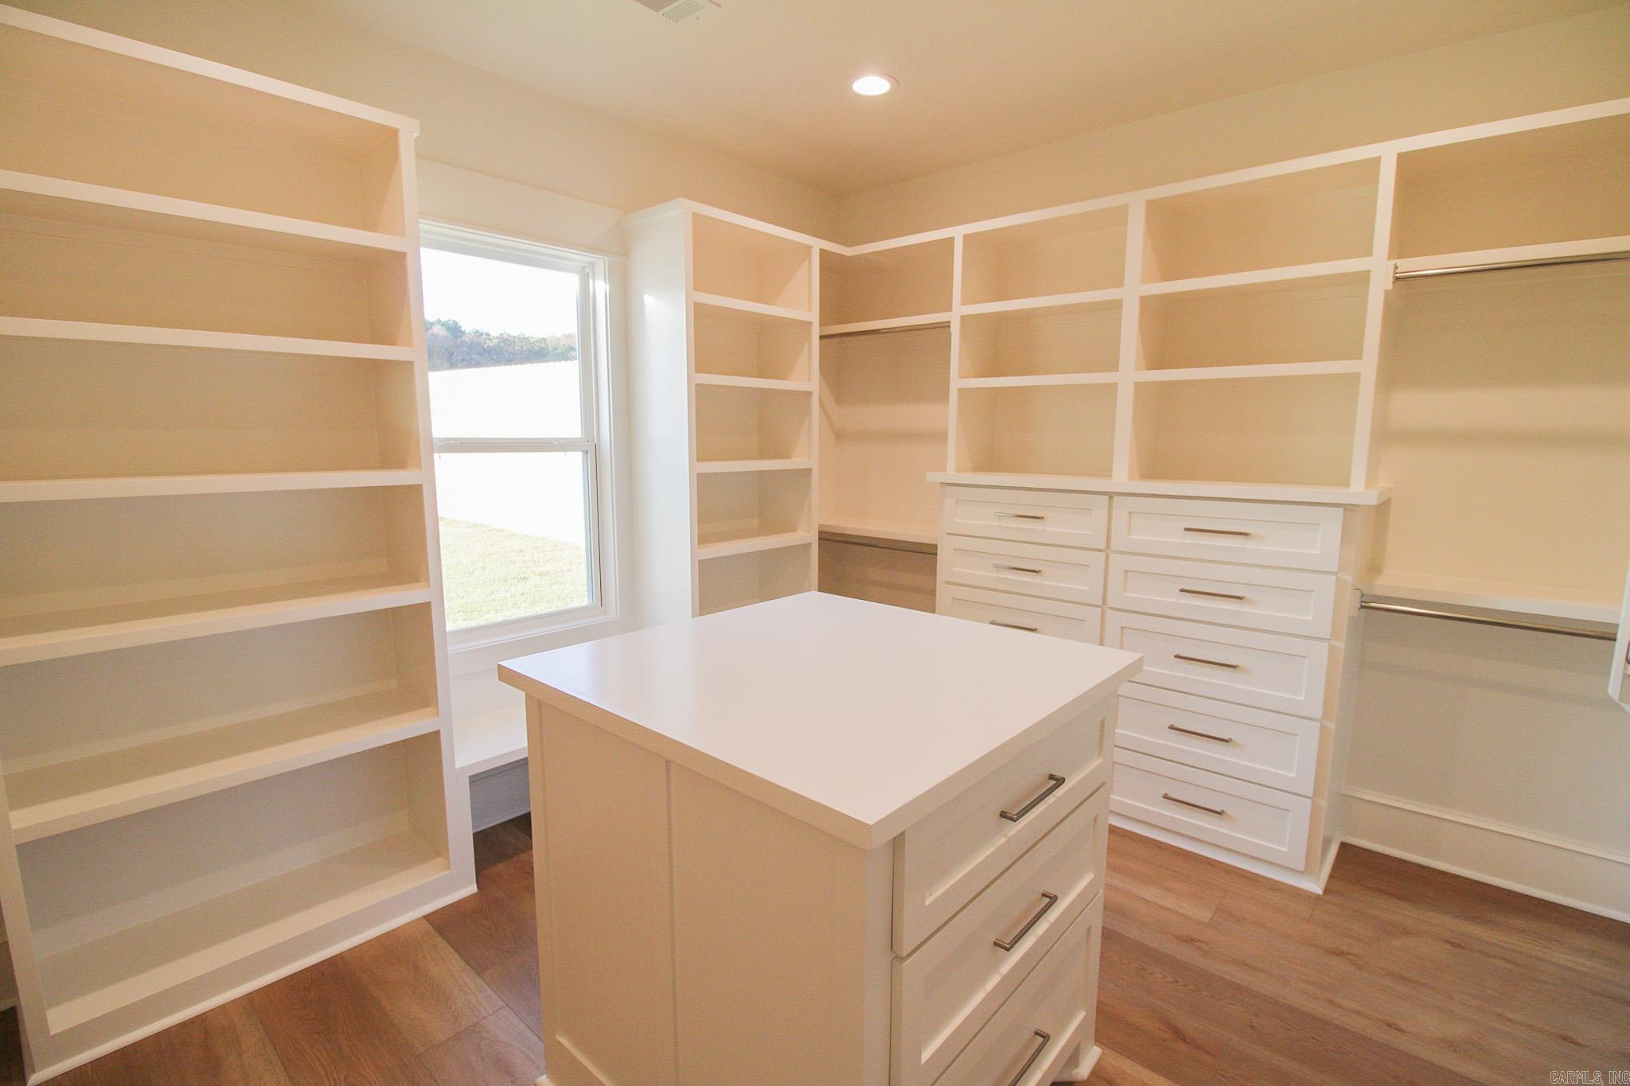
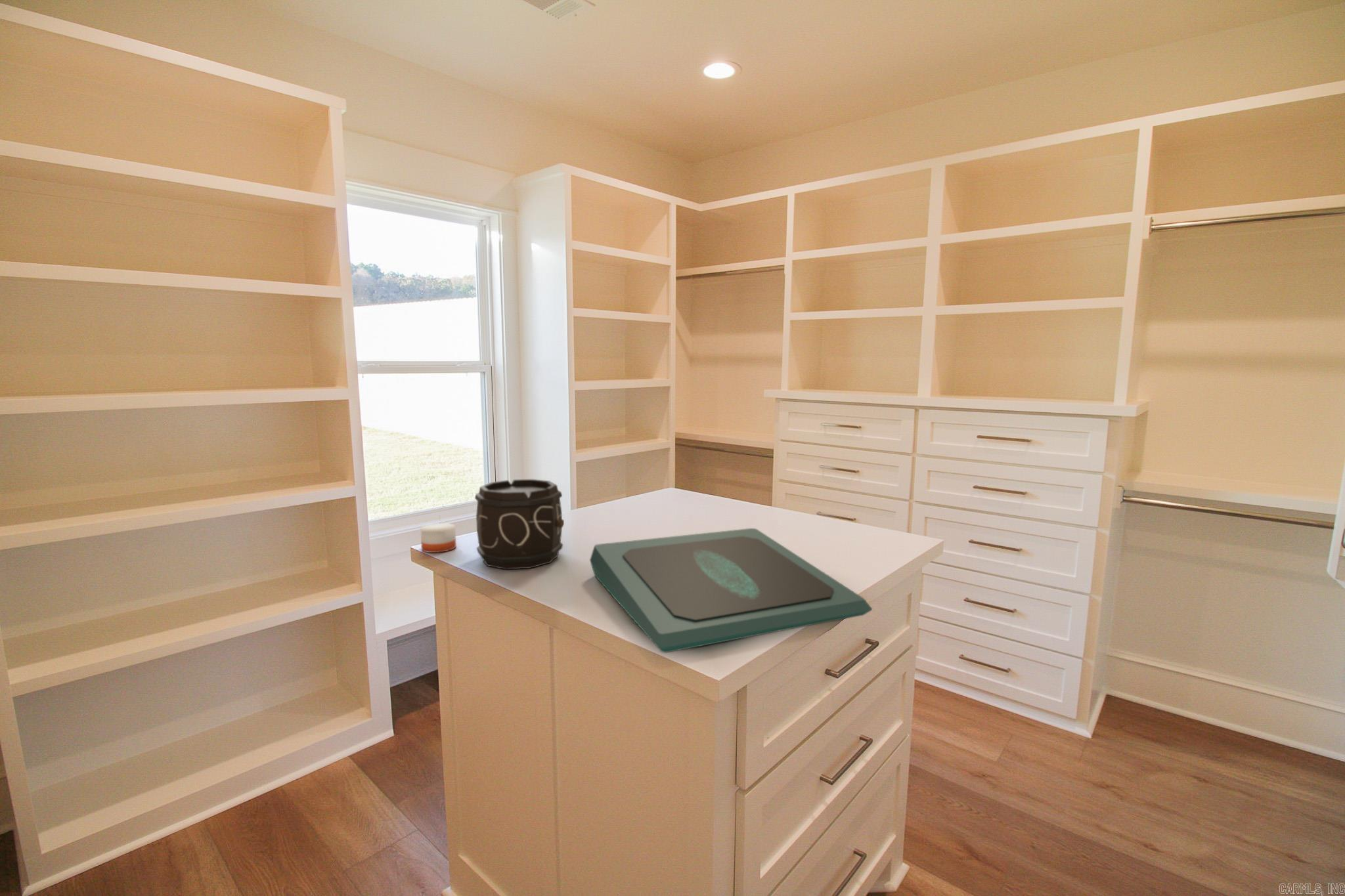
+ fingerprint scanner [589,528,873,653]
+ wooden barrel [474,479,565,570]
+ candle [420,515,457,553]
